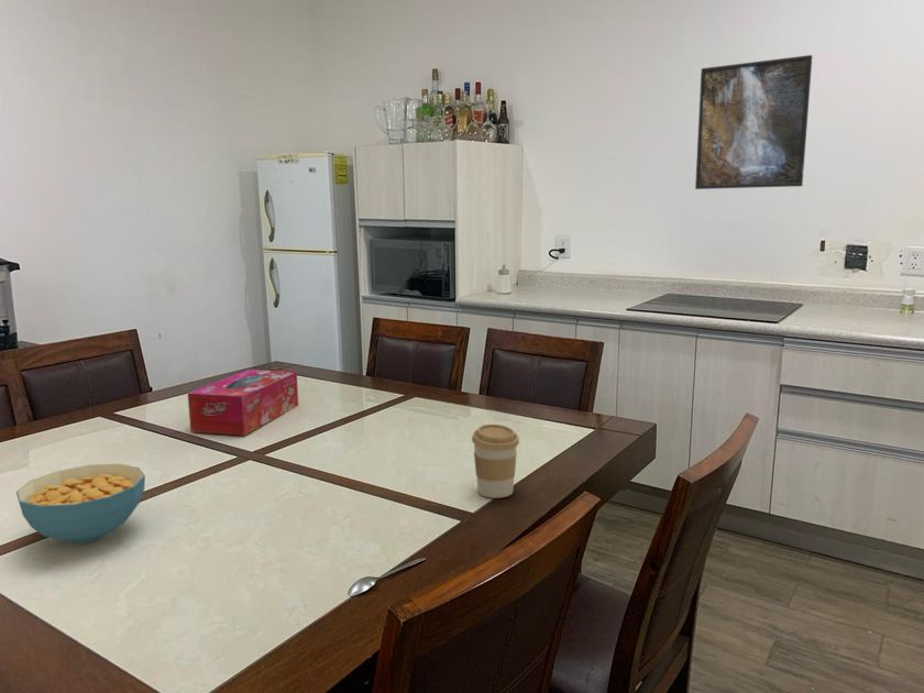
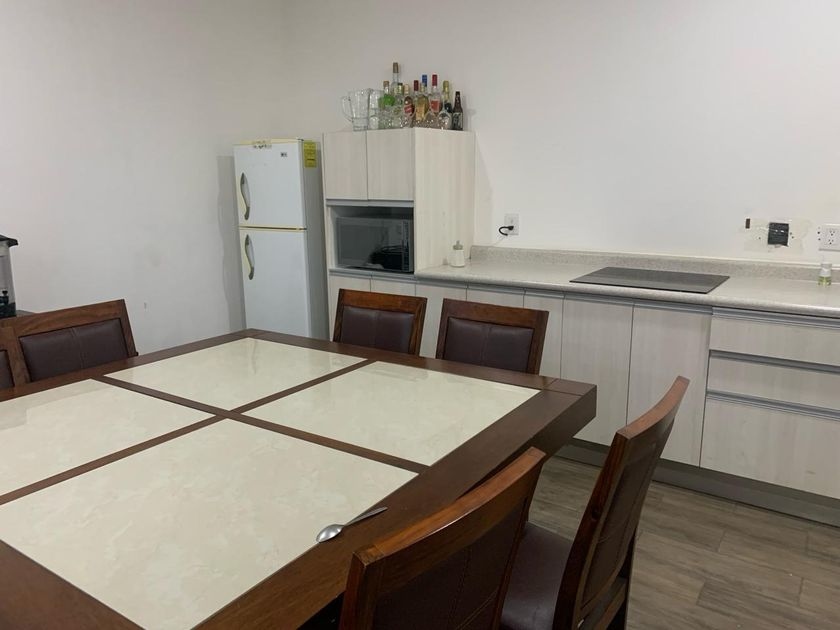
- cereal bowl [15,463,146,544]
- coffee cup [471,424,520,499]
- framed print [694,54,813,190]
- tissue box [187,369,299,437]
